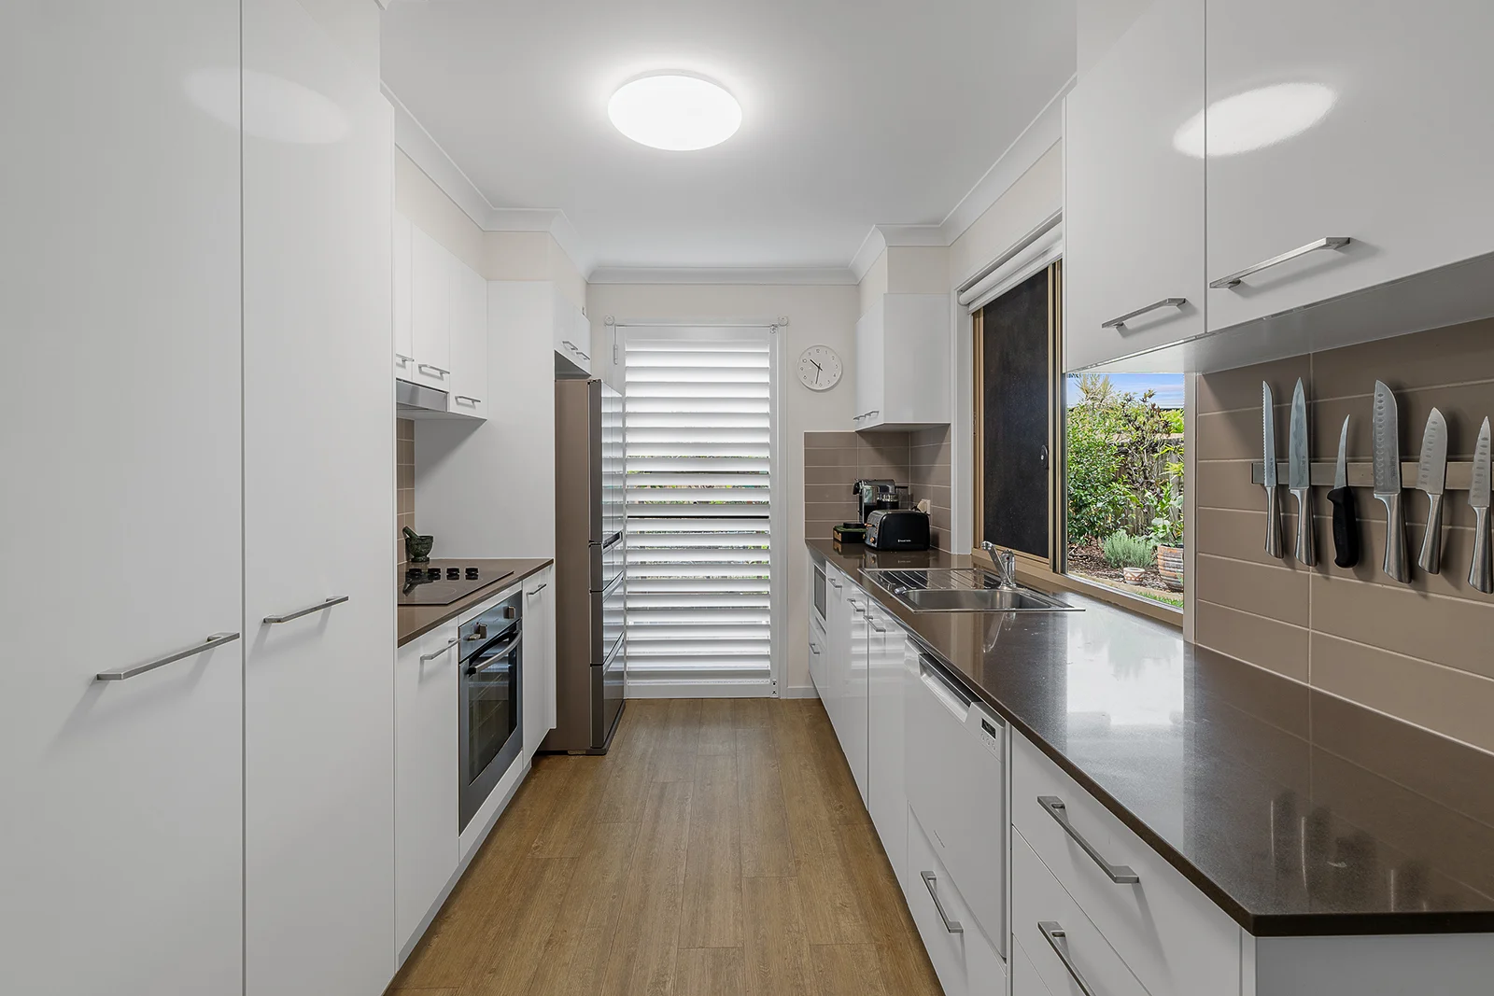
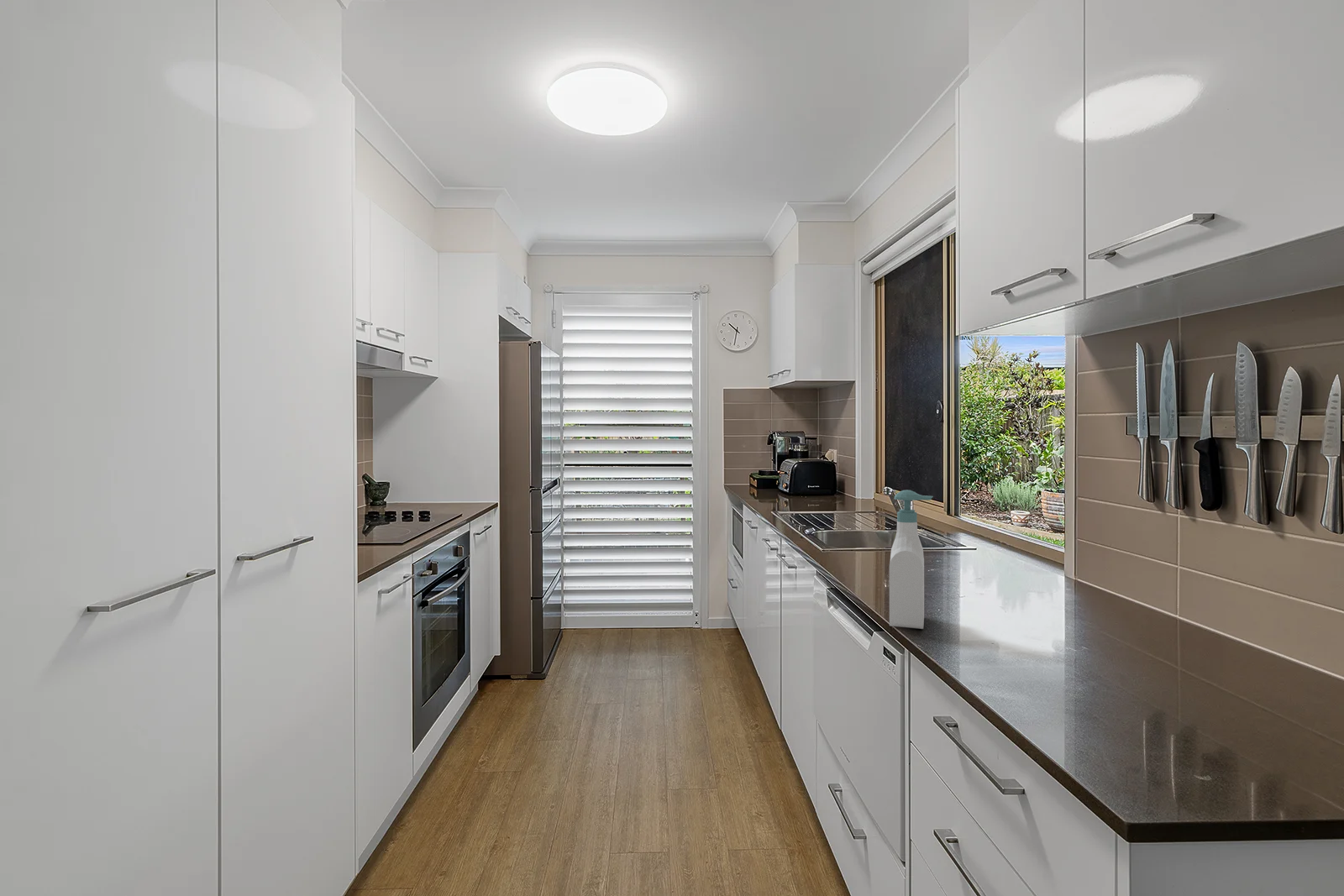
+ soap bottle [889,490,933,630]
